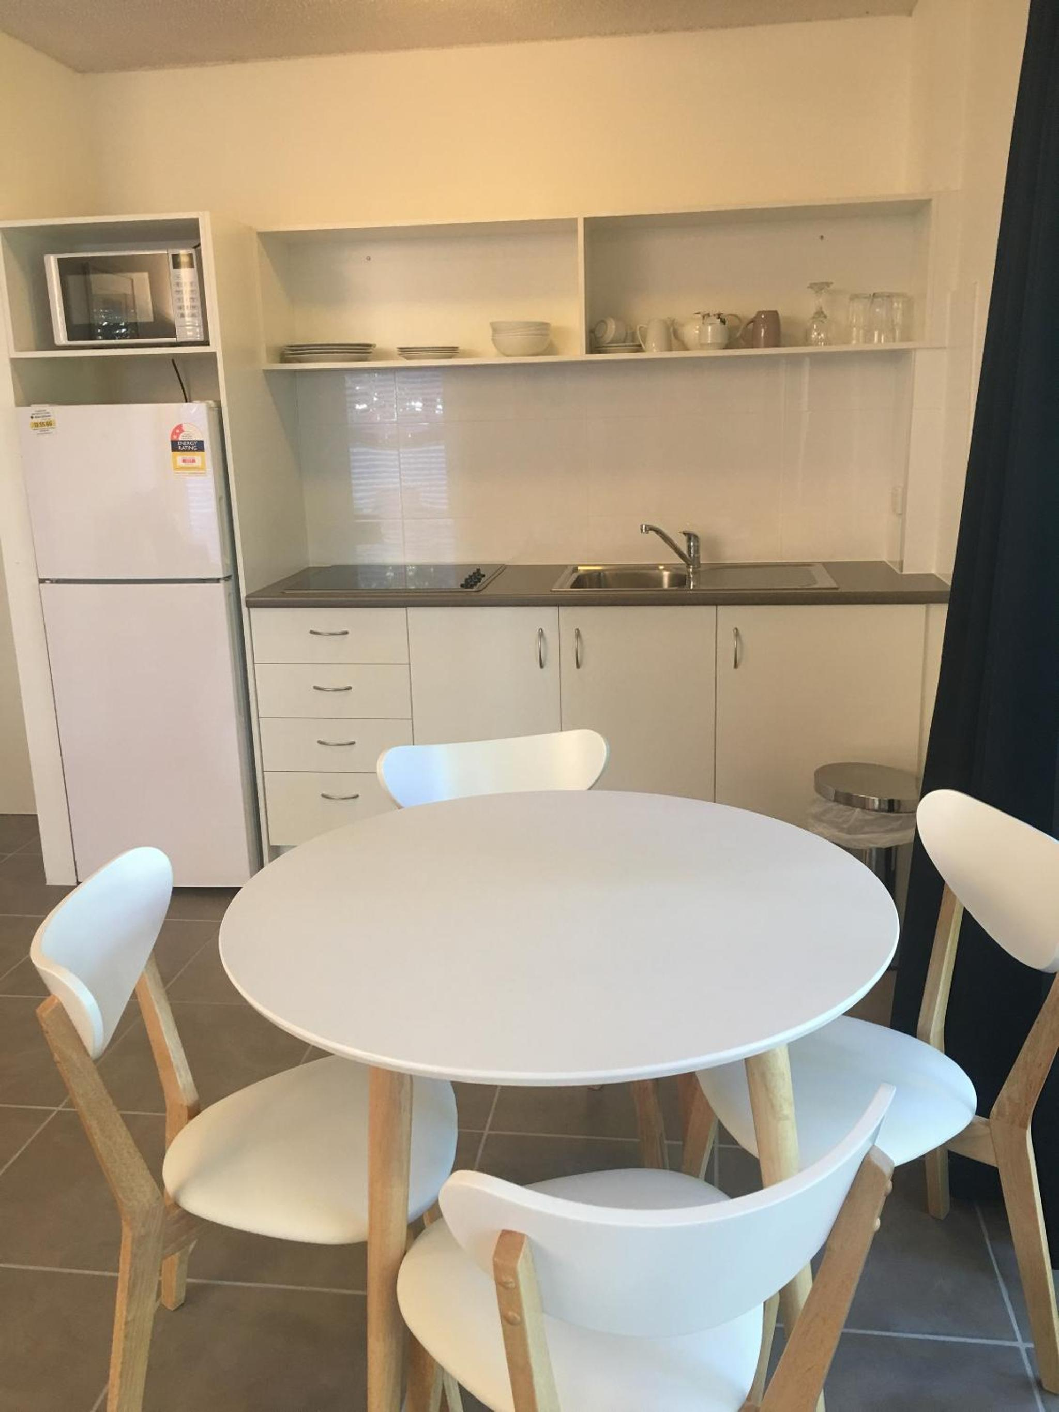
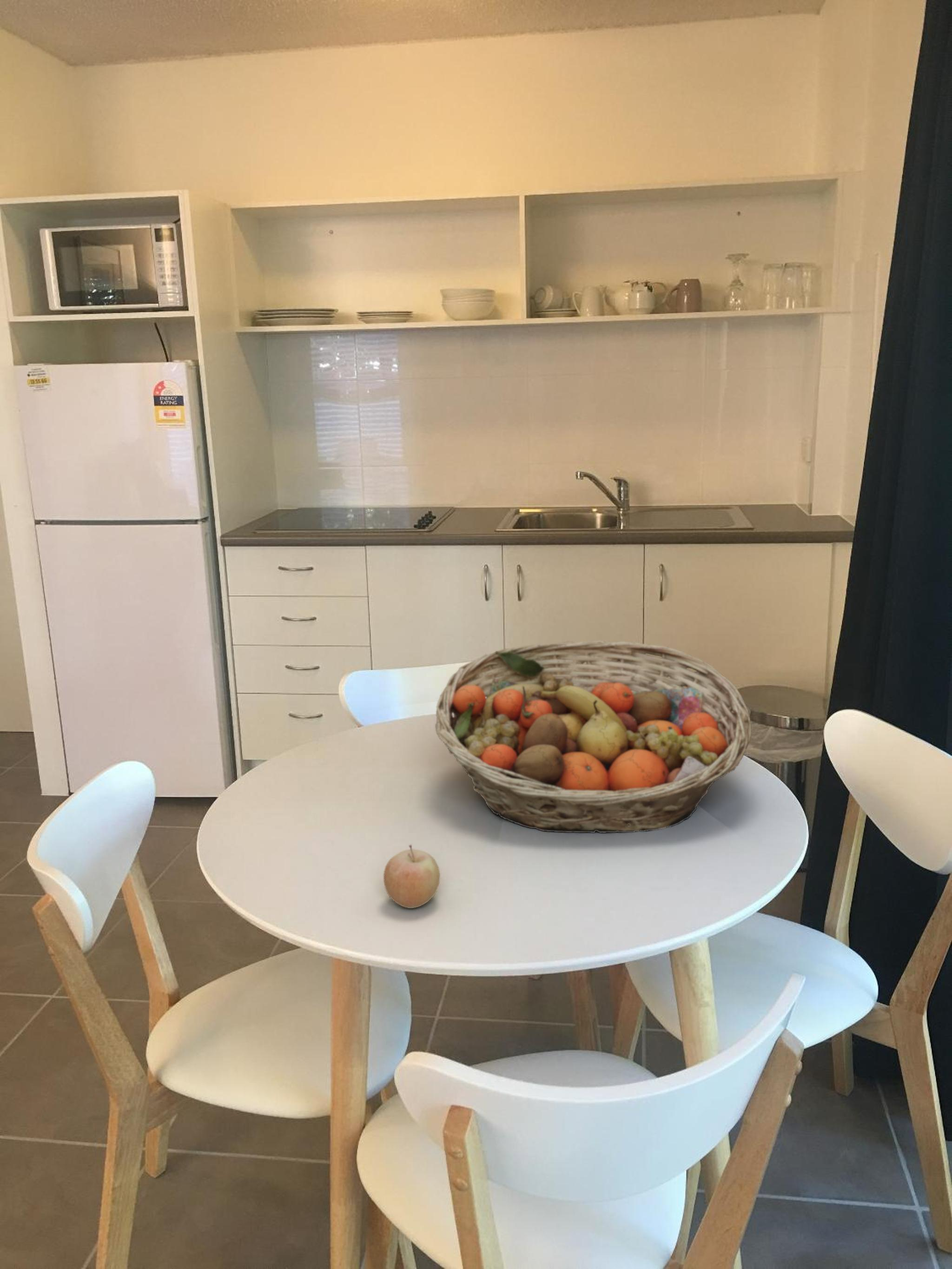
+ fruit basket [435,640,752,833]
+ fruit [383,844,440,909]
